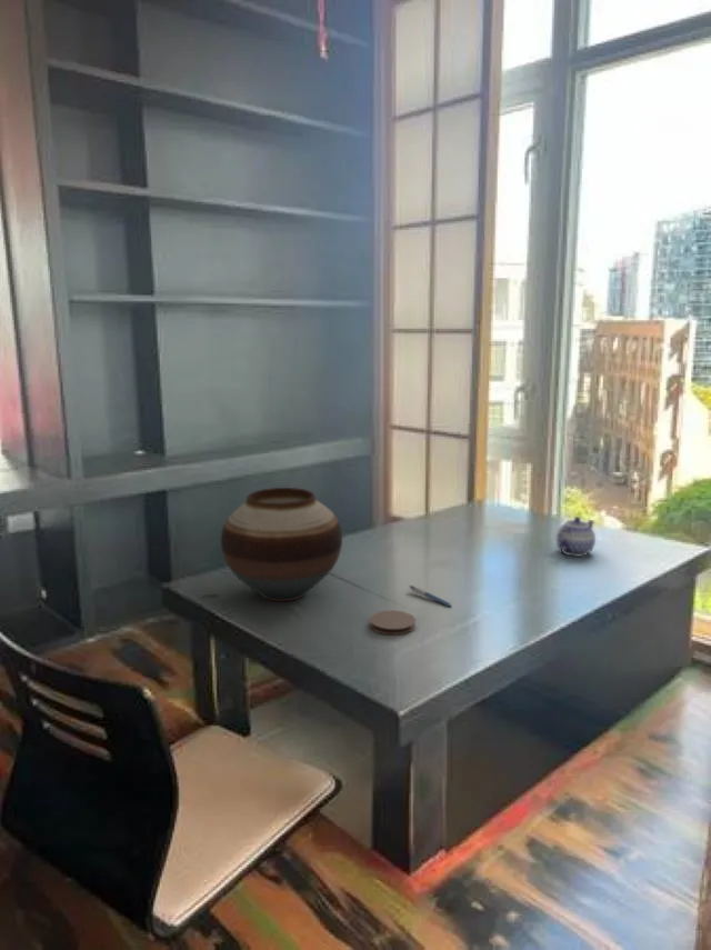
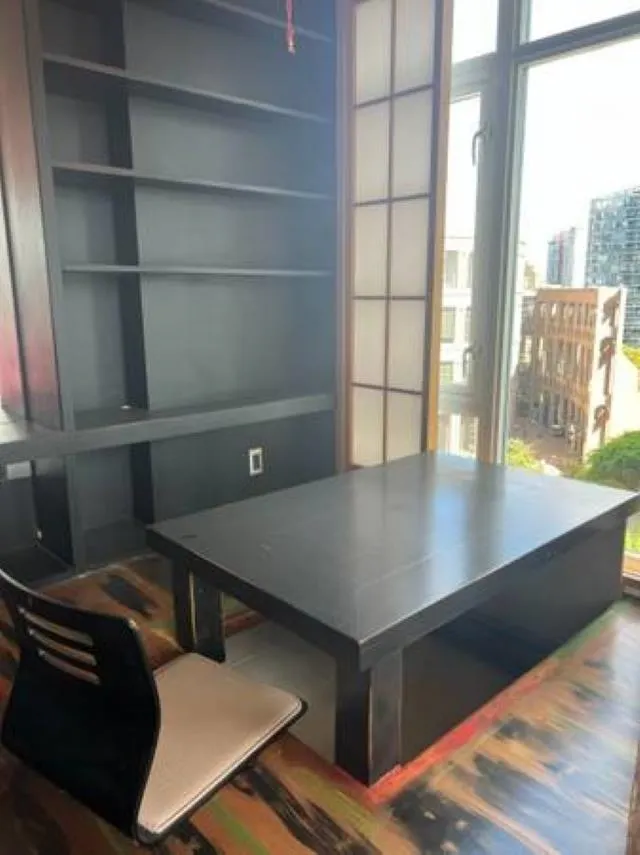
- pen [408,584,453,608]
- teapot [555,516,597,558]
- vase [220,487,343,602]
- coaster [369,609,417,636]
